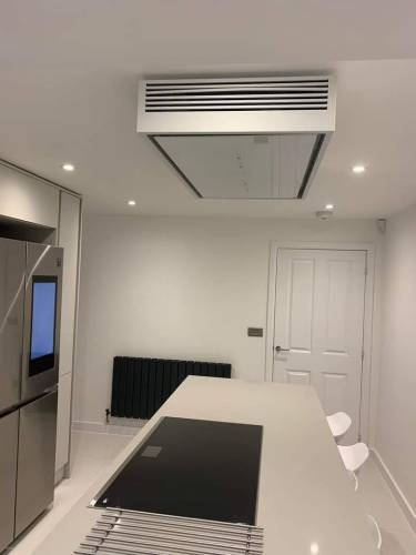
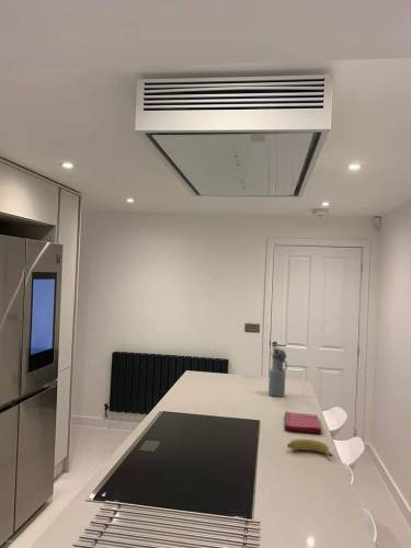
+ banana [286,438,334,458]
+ dish towel [284,410,323,434]
+ water bottle [267,347,288,398]
